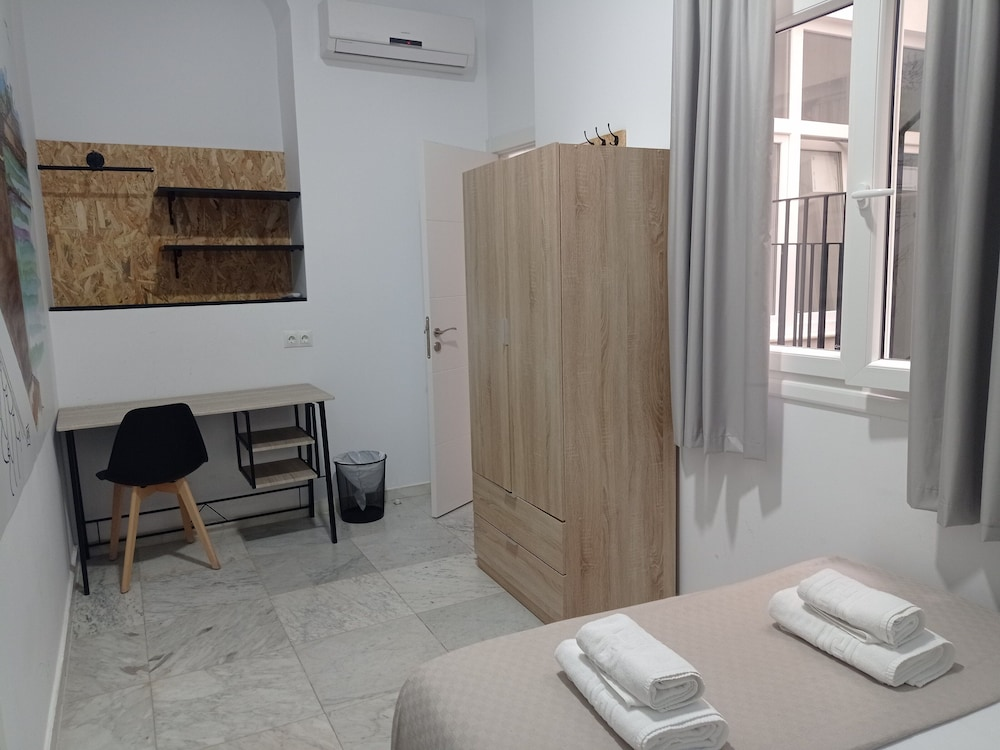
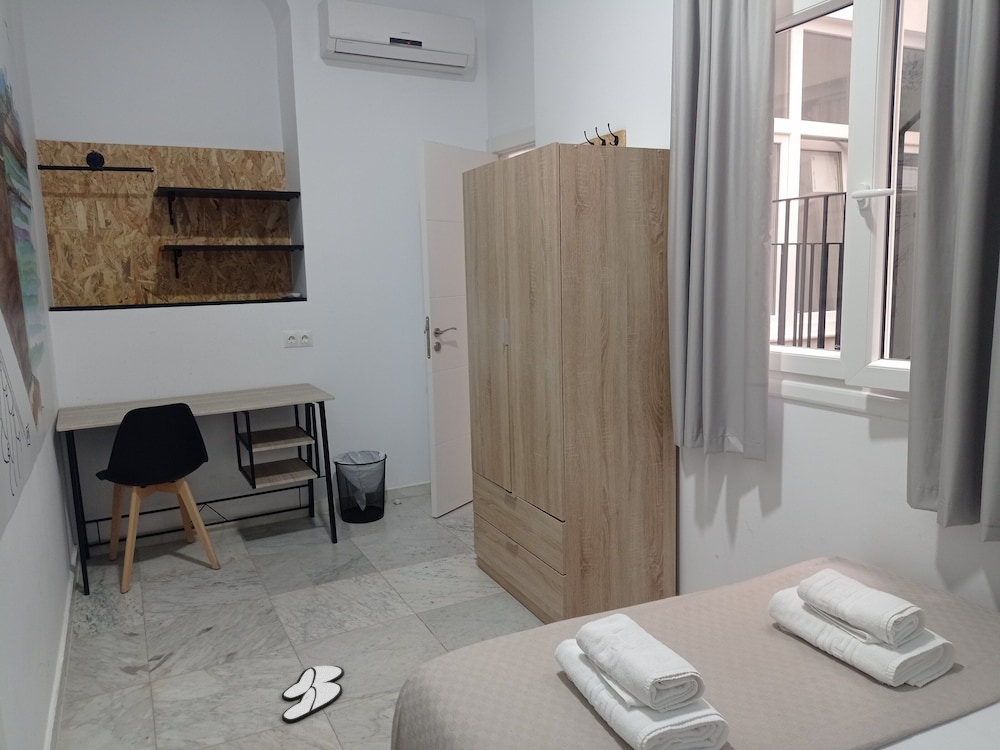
+ slippers [281,665,345,724]
